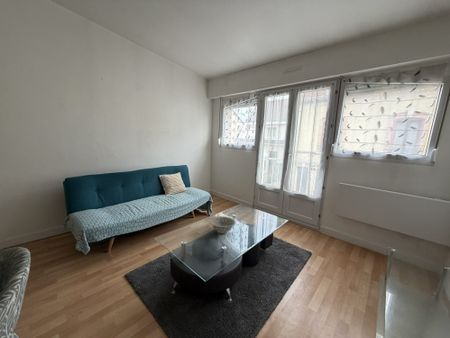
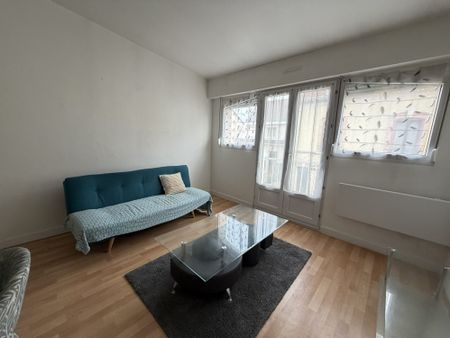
- decorative bowl [209,215,237,234]
